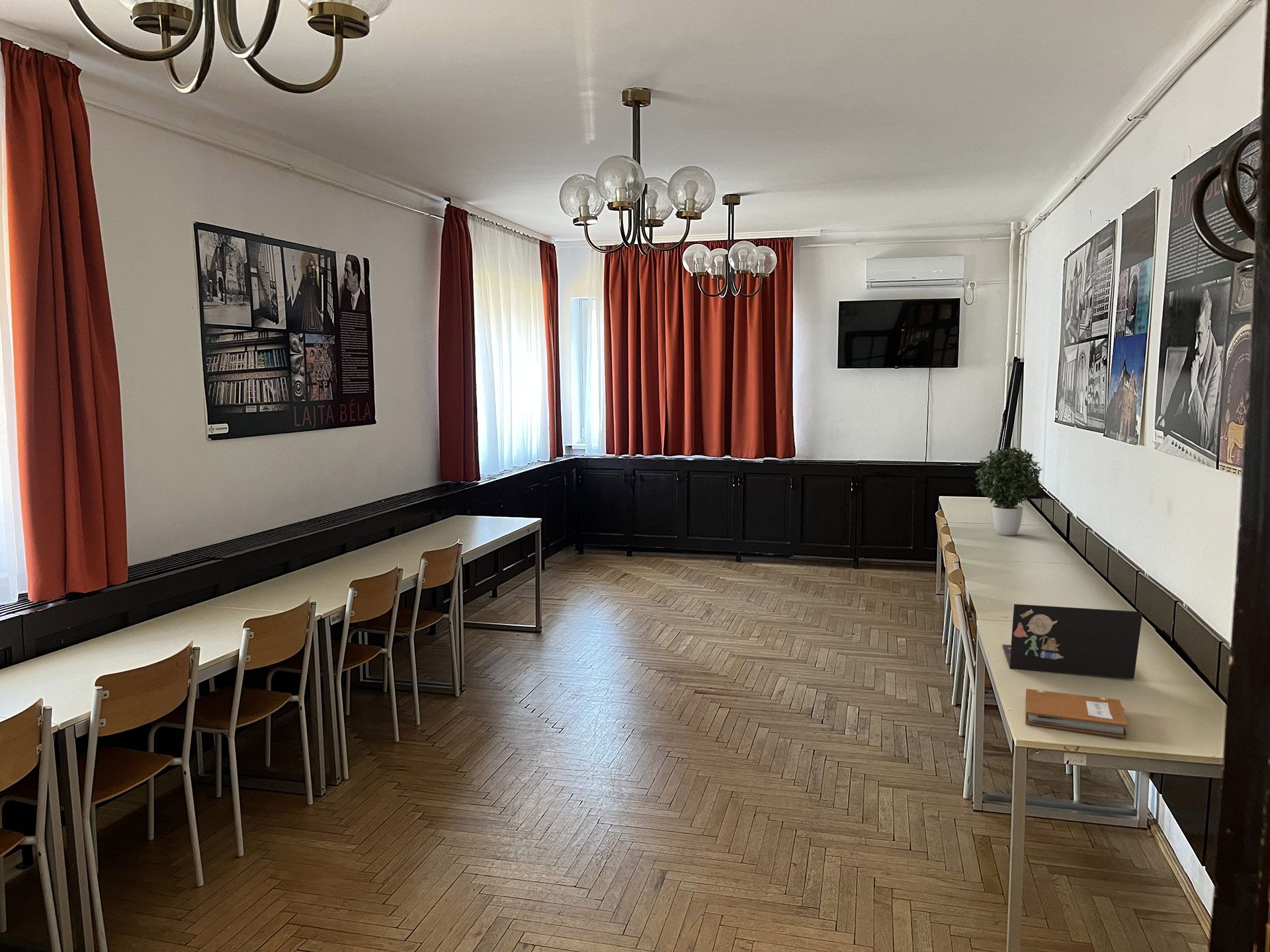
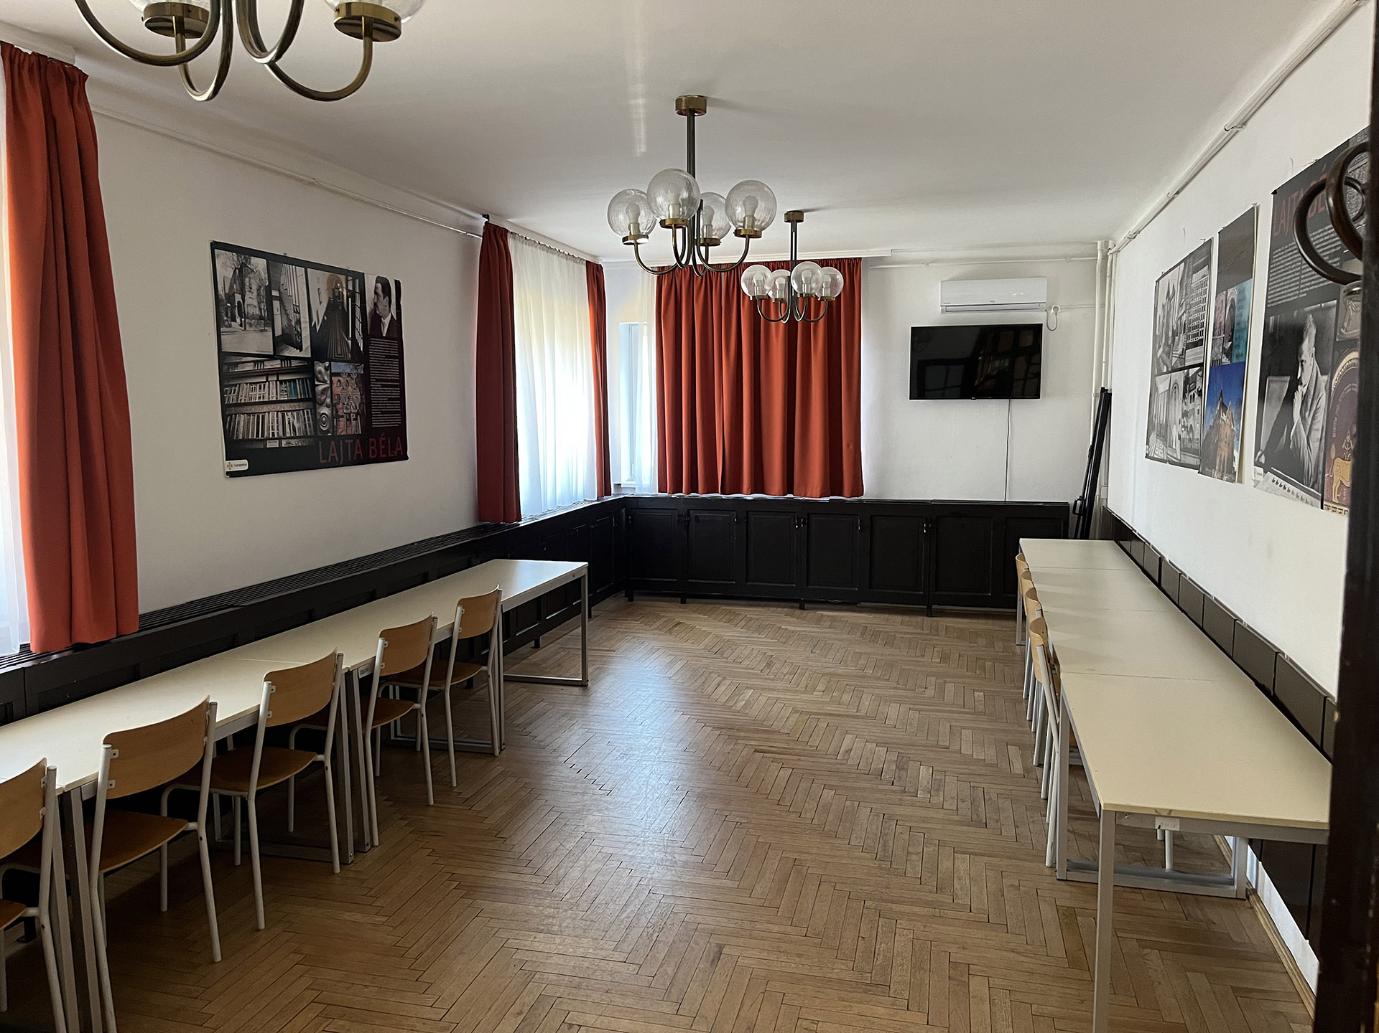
- laptop [1002,604,1143,679]
- notebook [1025,688,1128,738]
- potted plant [974,445,1044,536]
